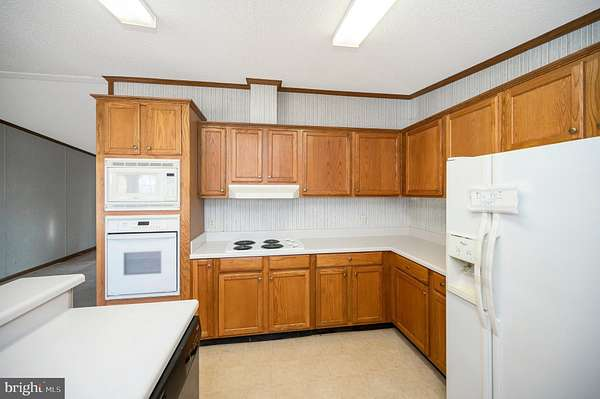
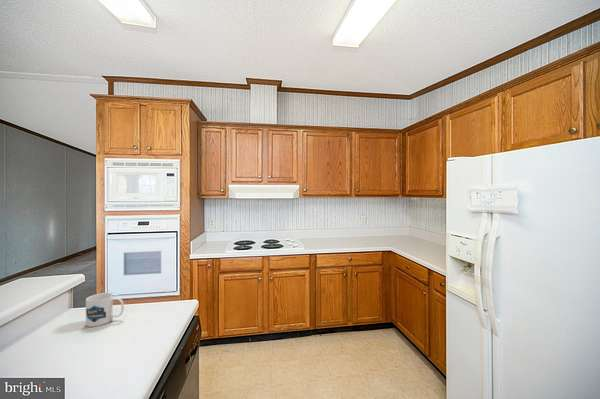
+ mug [85,292,125,328]
